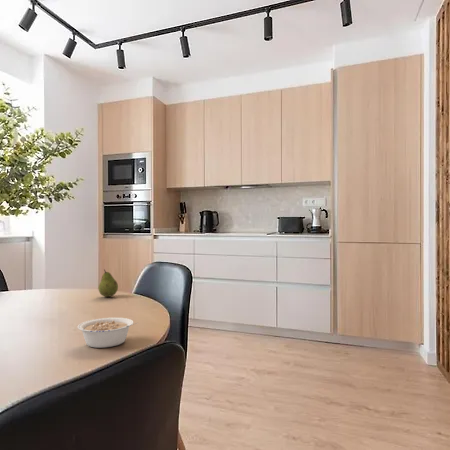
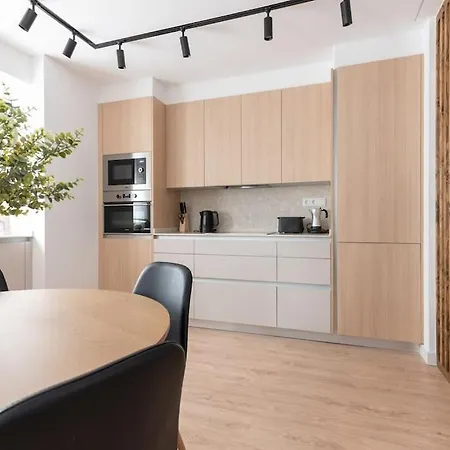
- legume [77,317,138,349]
- fruit [97,268,119,298]
